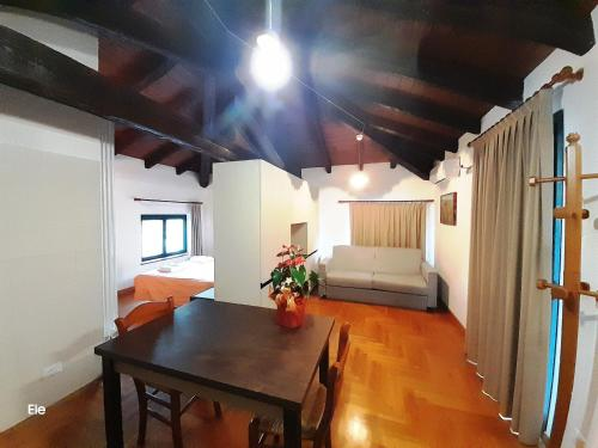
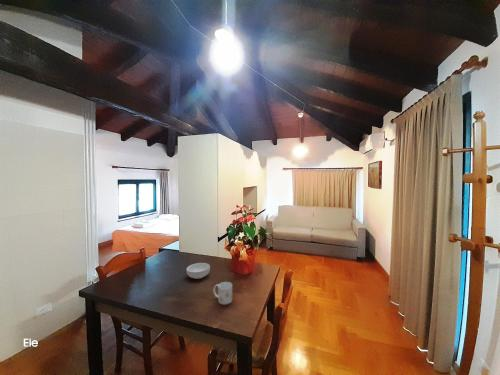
+ cereal bowl [186,262,211,280]
+ mug [212,281,233,306]
